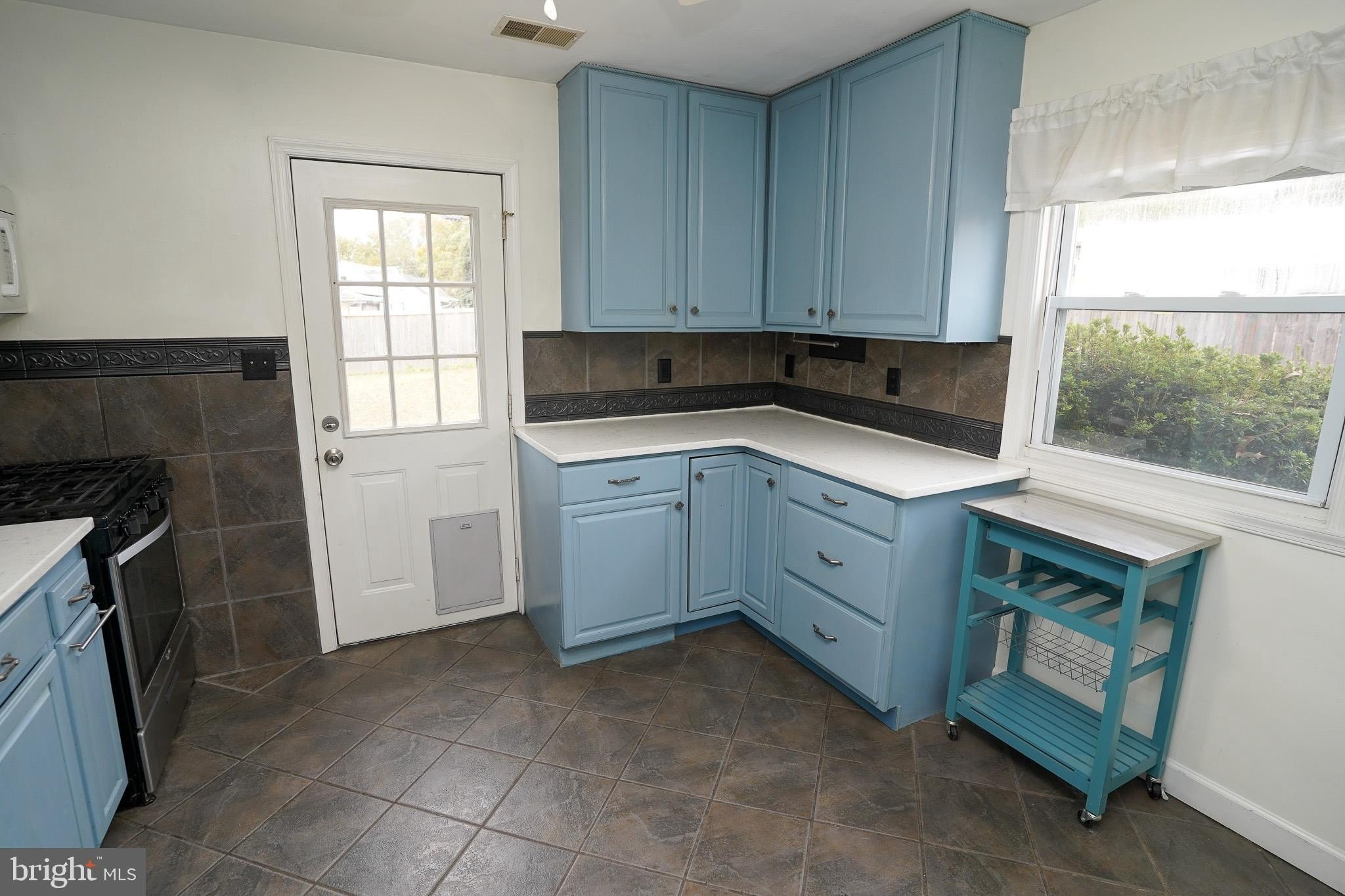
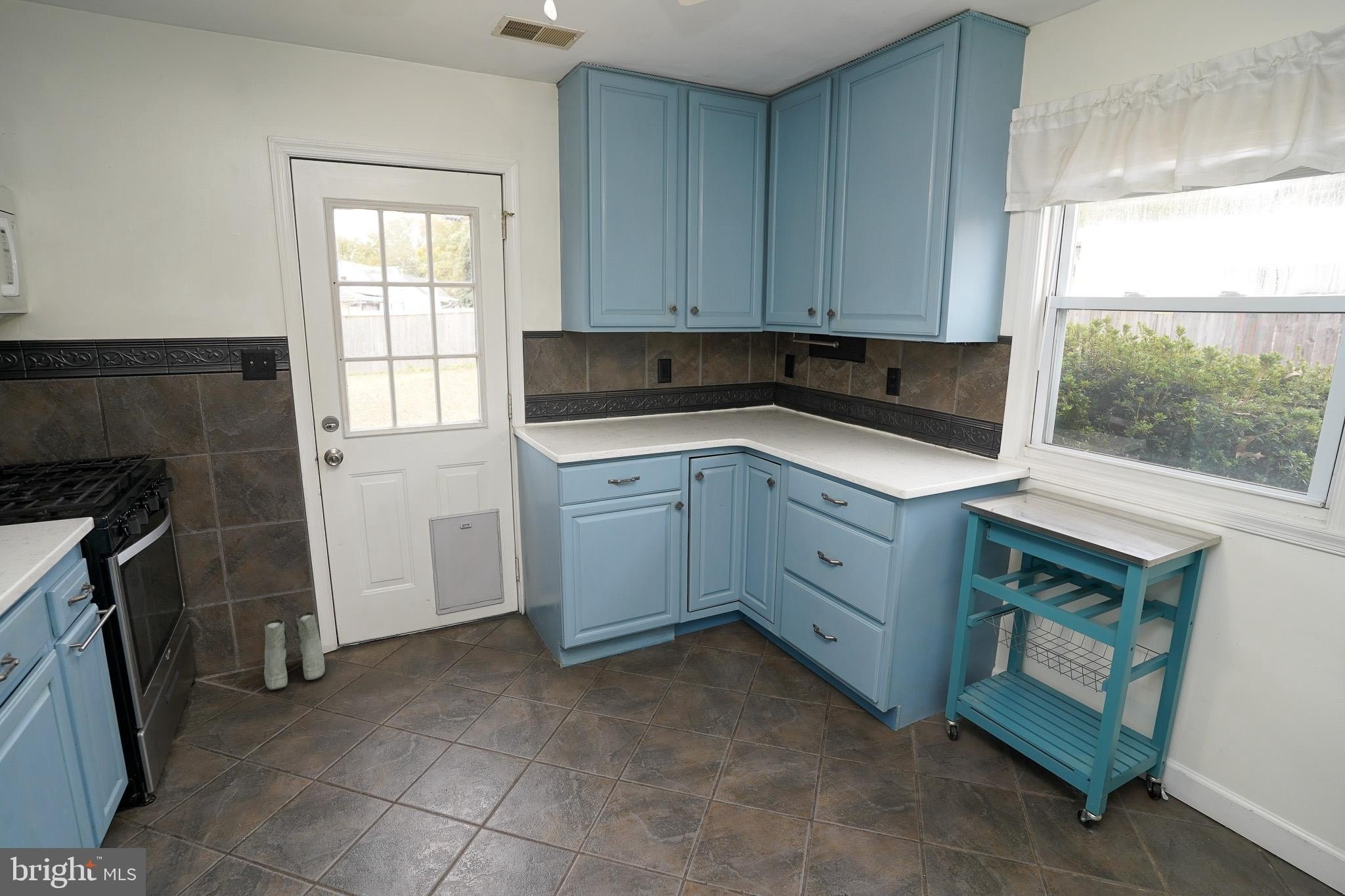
+ boots [263,611,326,691]
